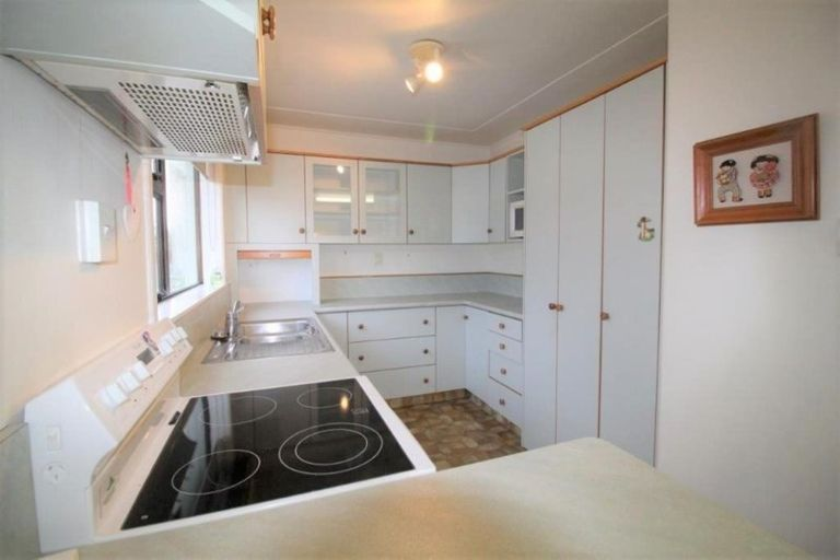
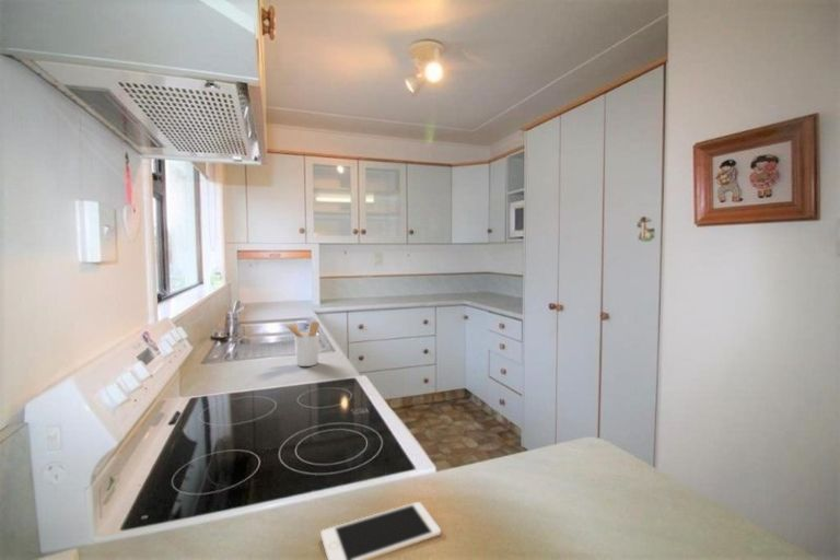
+ utensil holder [284,320,320,368]
+ cell phone [319,501,442,560]
